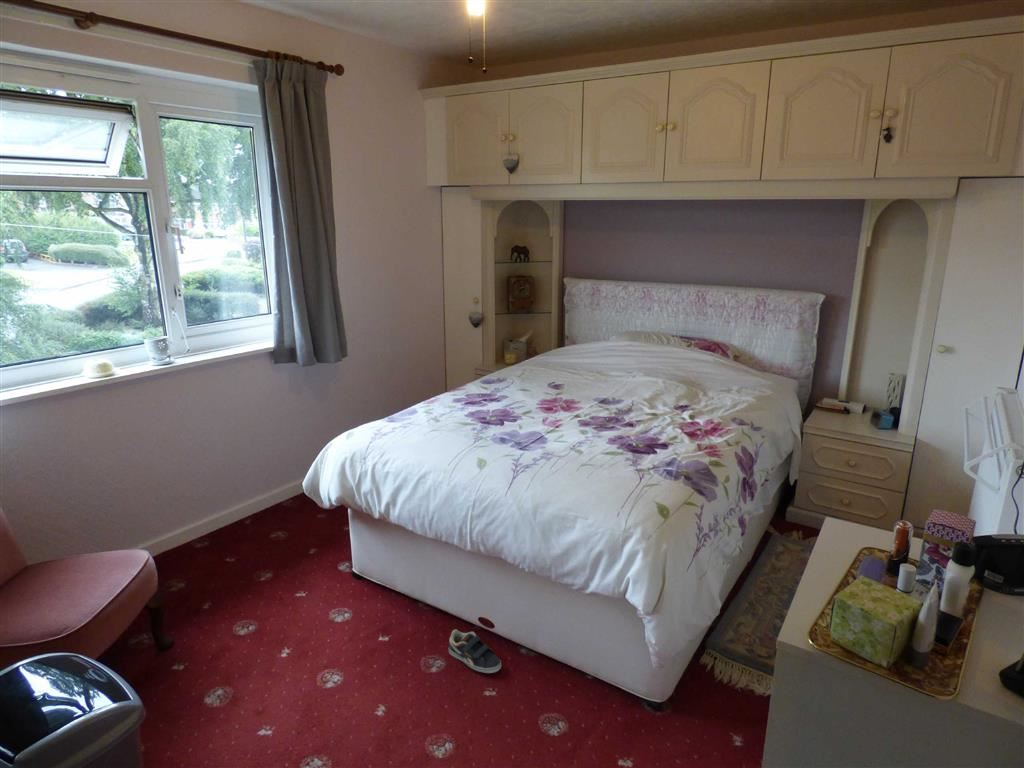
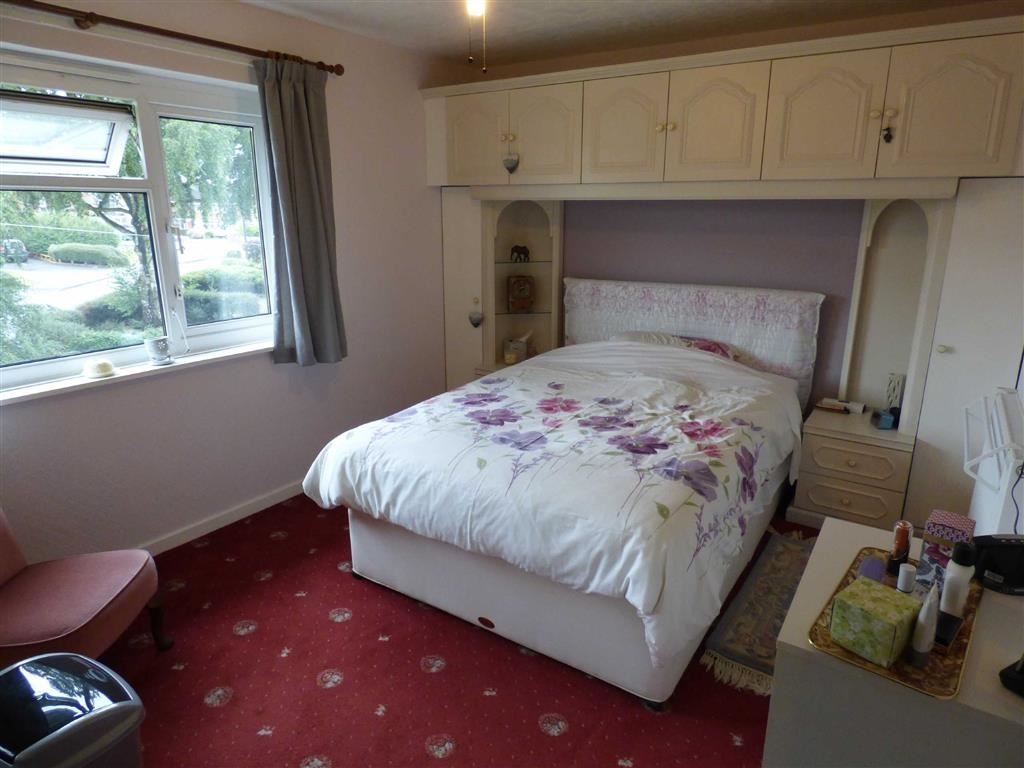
- sneaker [448,628,502,674]
